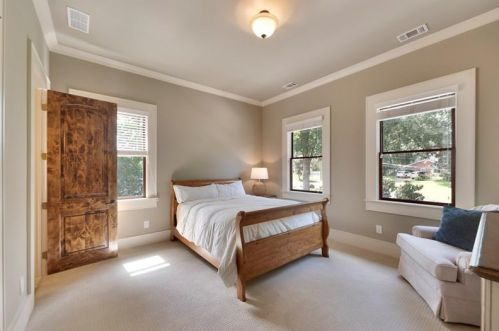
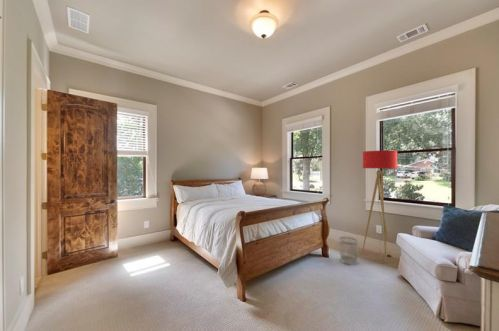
+ wastebasket [338,235,360,266]
+ floor lamp [361,150,398,264]
